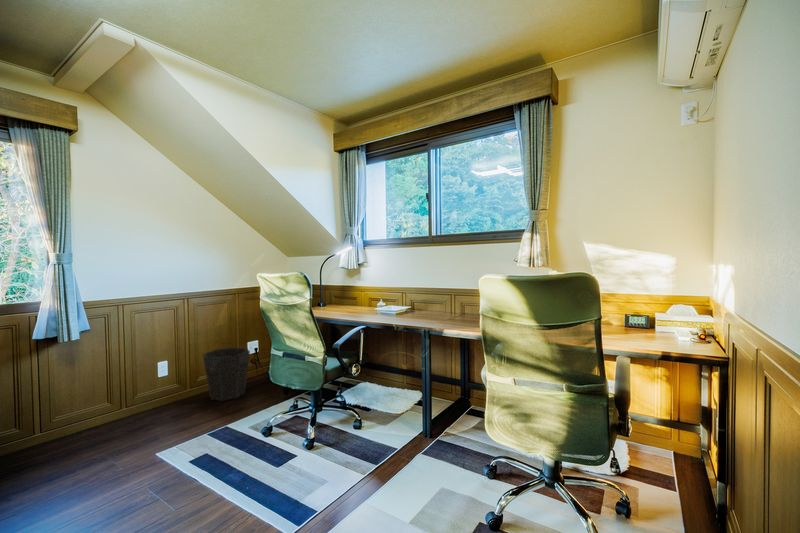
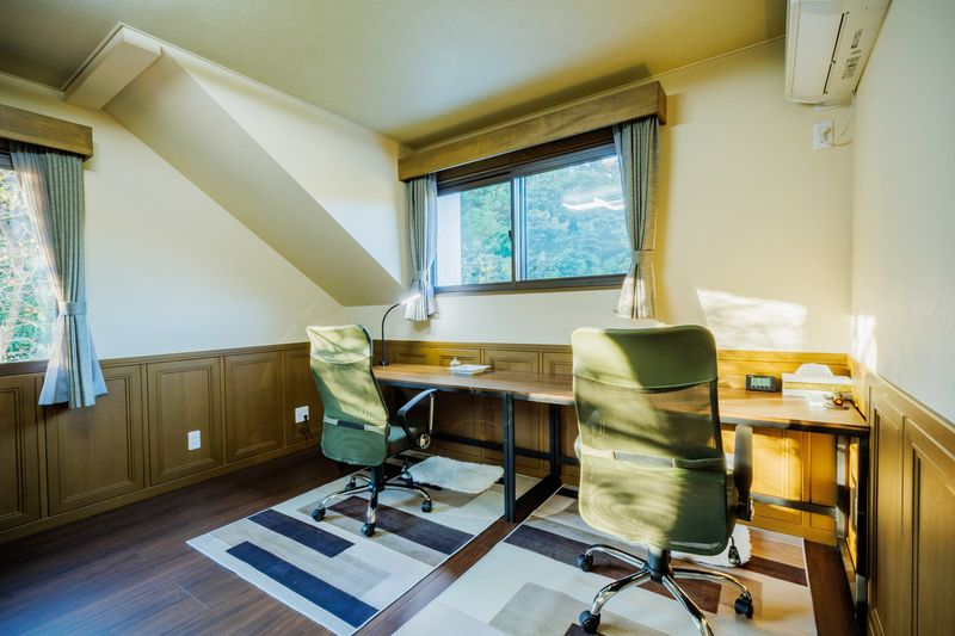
- waste bin [202,347,251,402]
